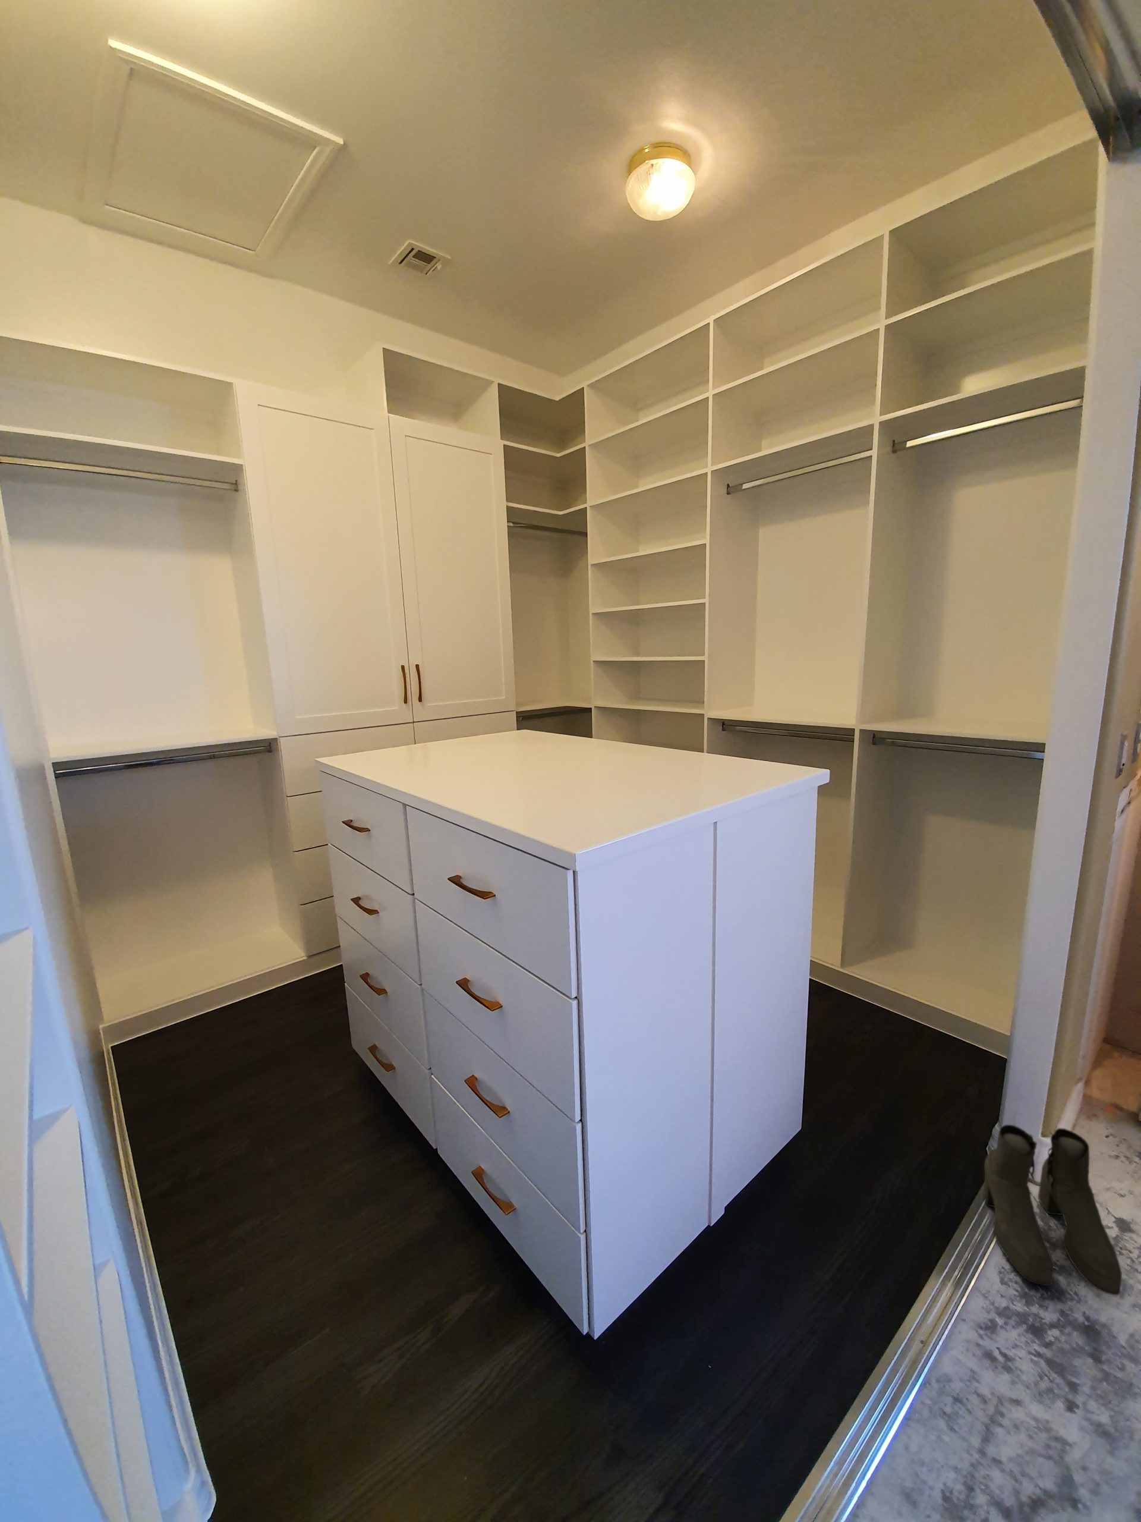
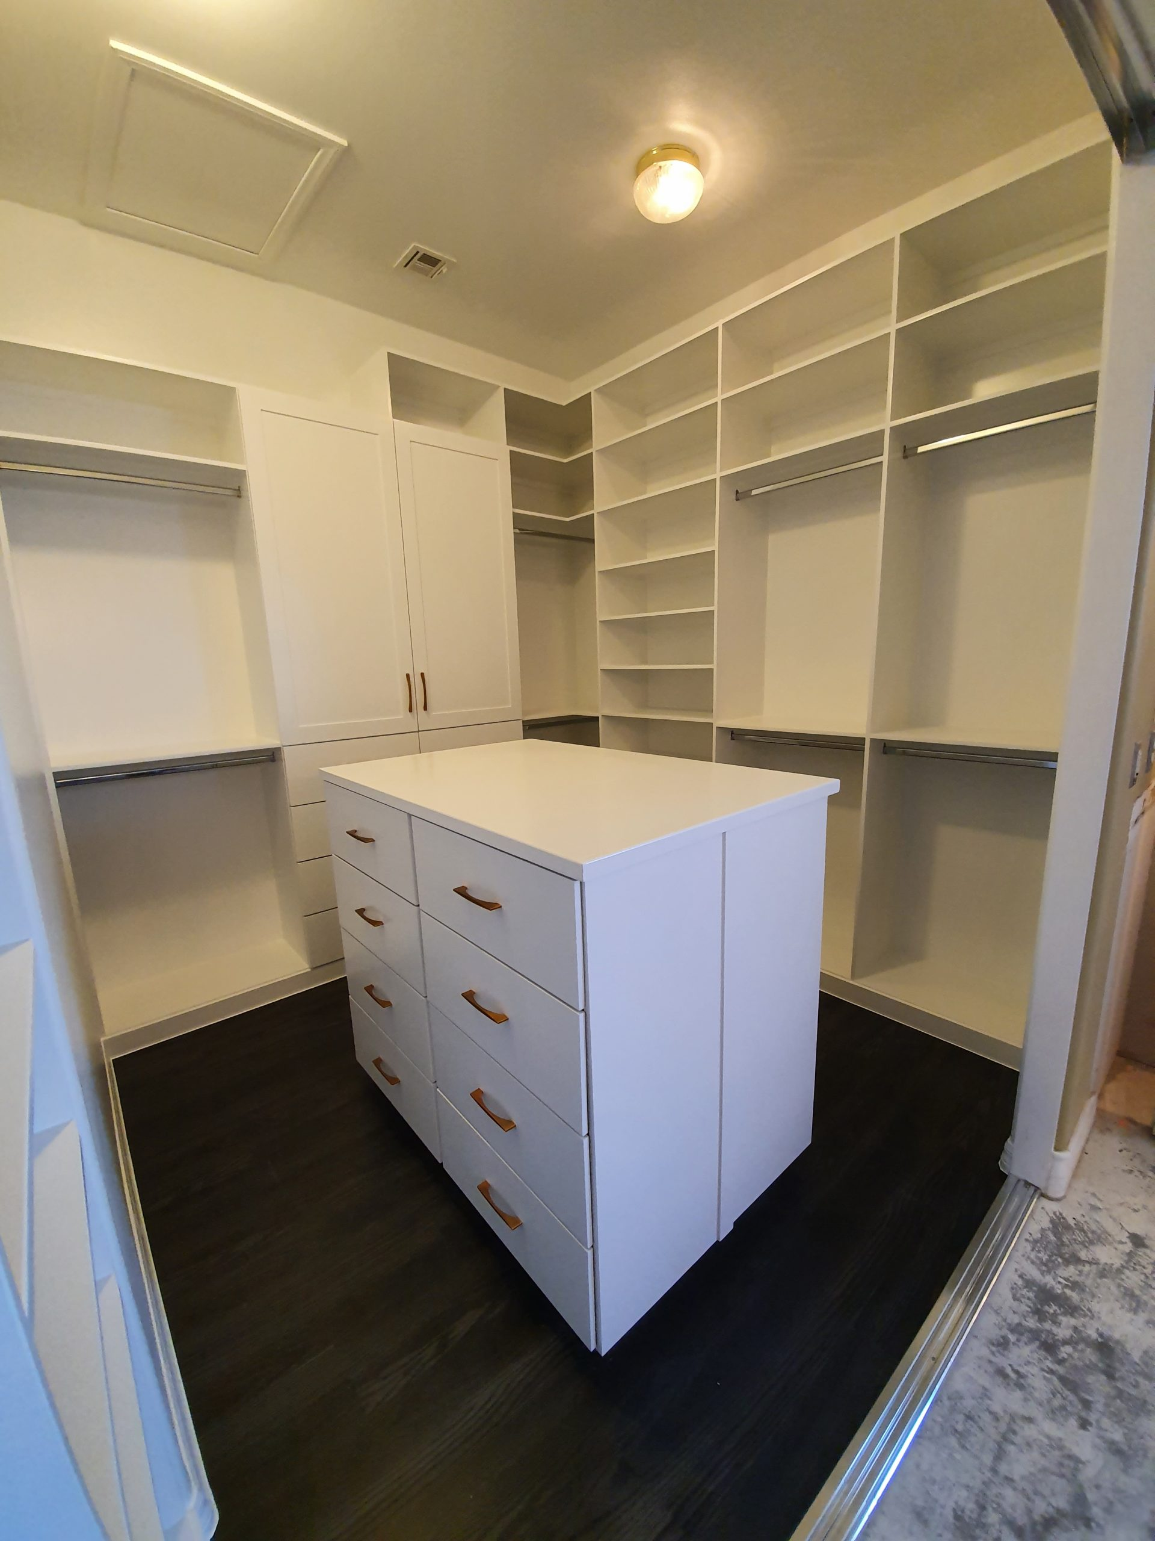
- boots [983,1124,1123,1295]
